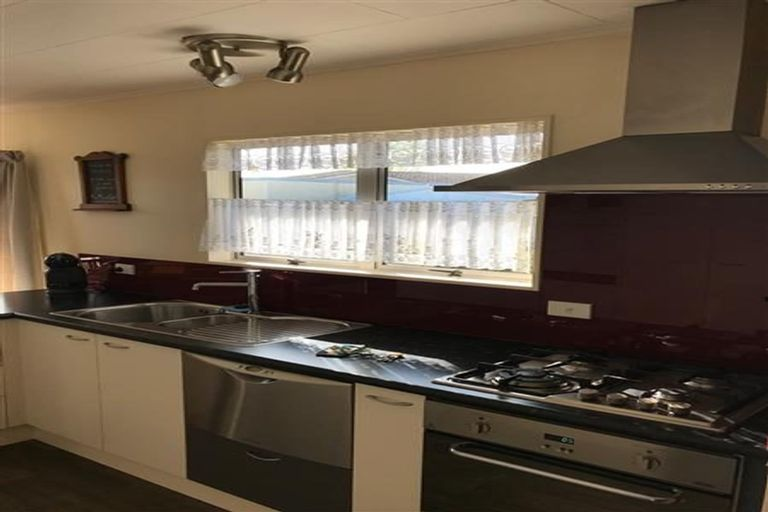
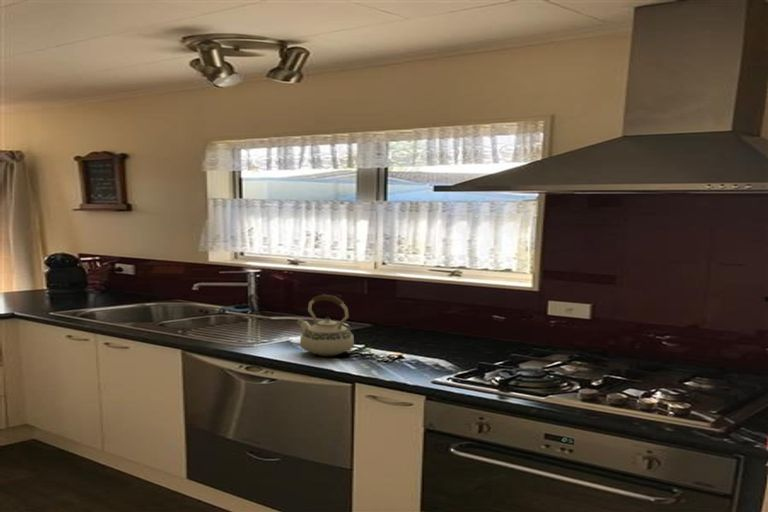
+ teakettle [296,293,355,357]
